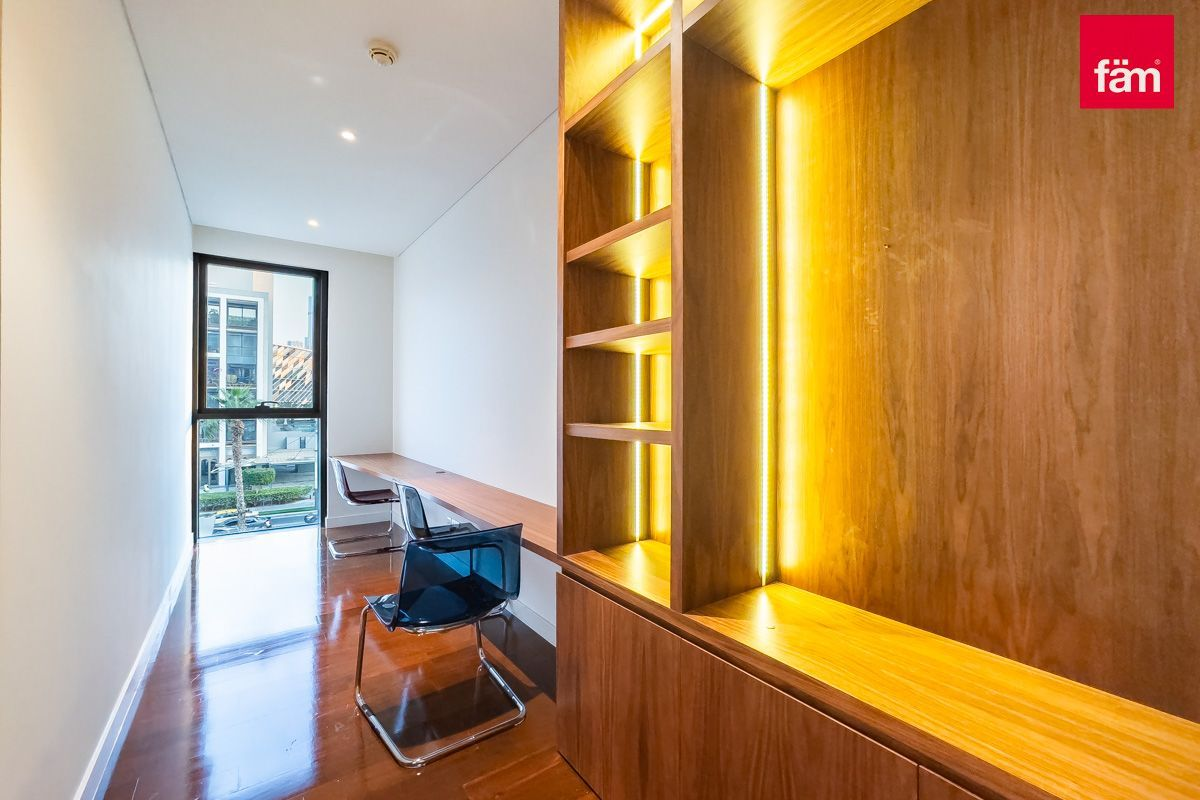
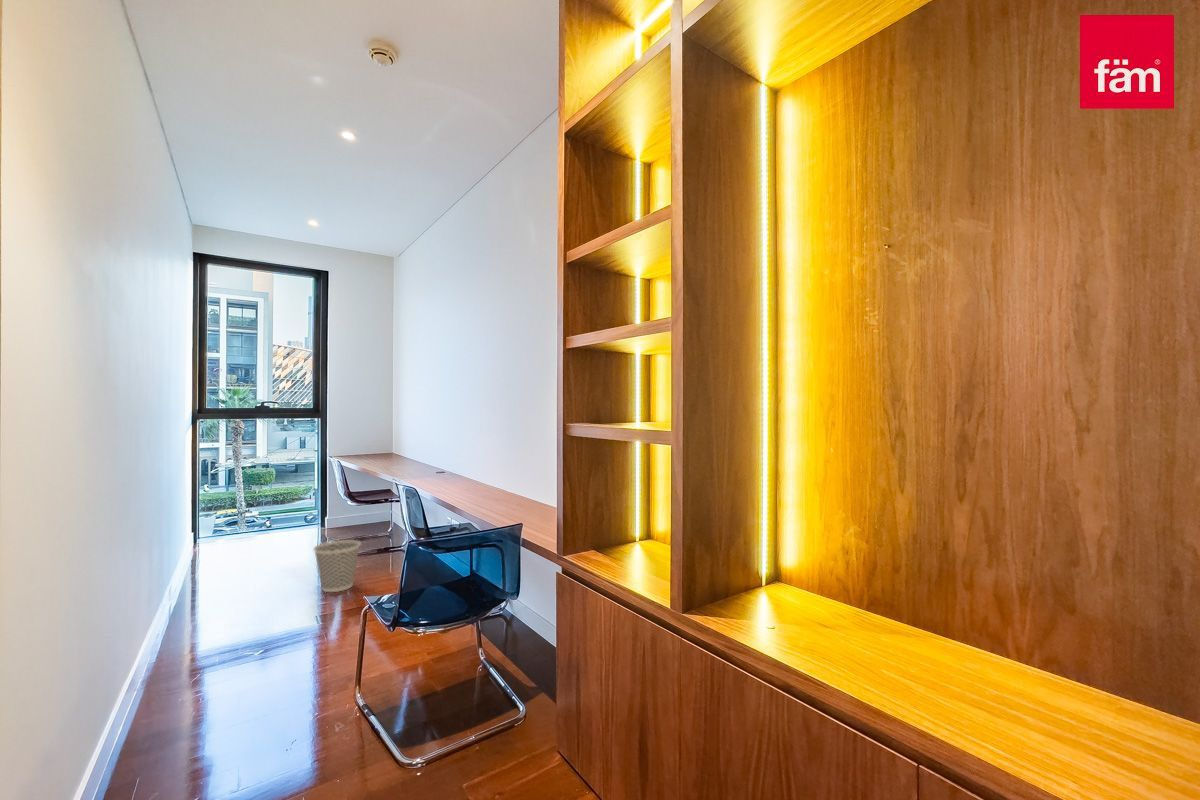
+ wastebasket [312,539,362,593]
